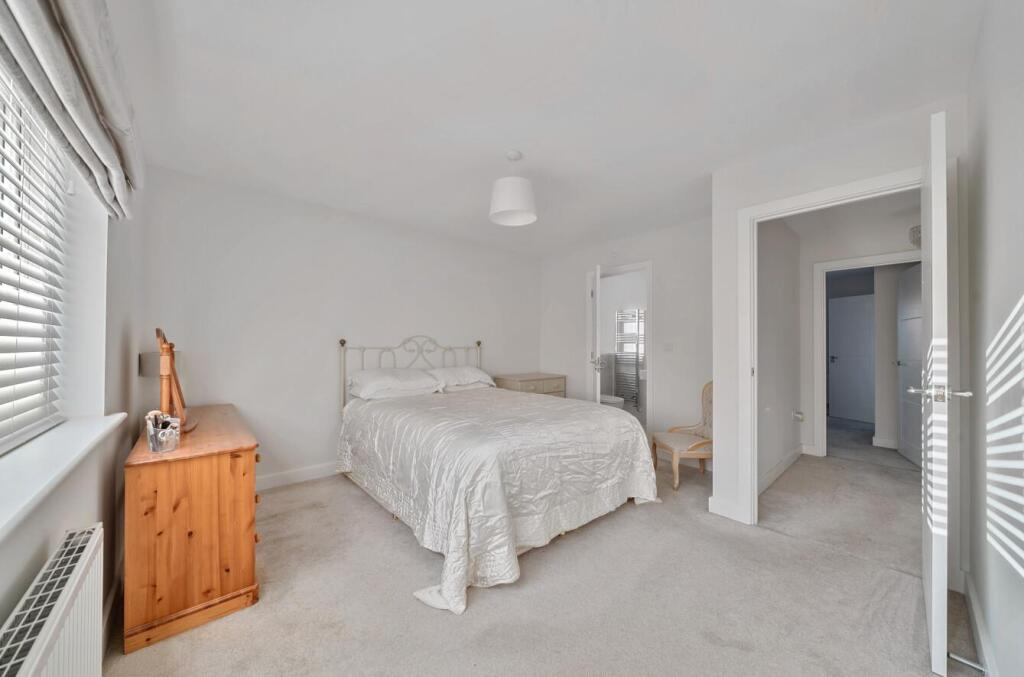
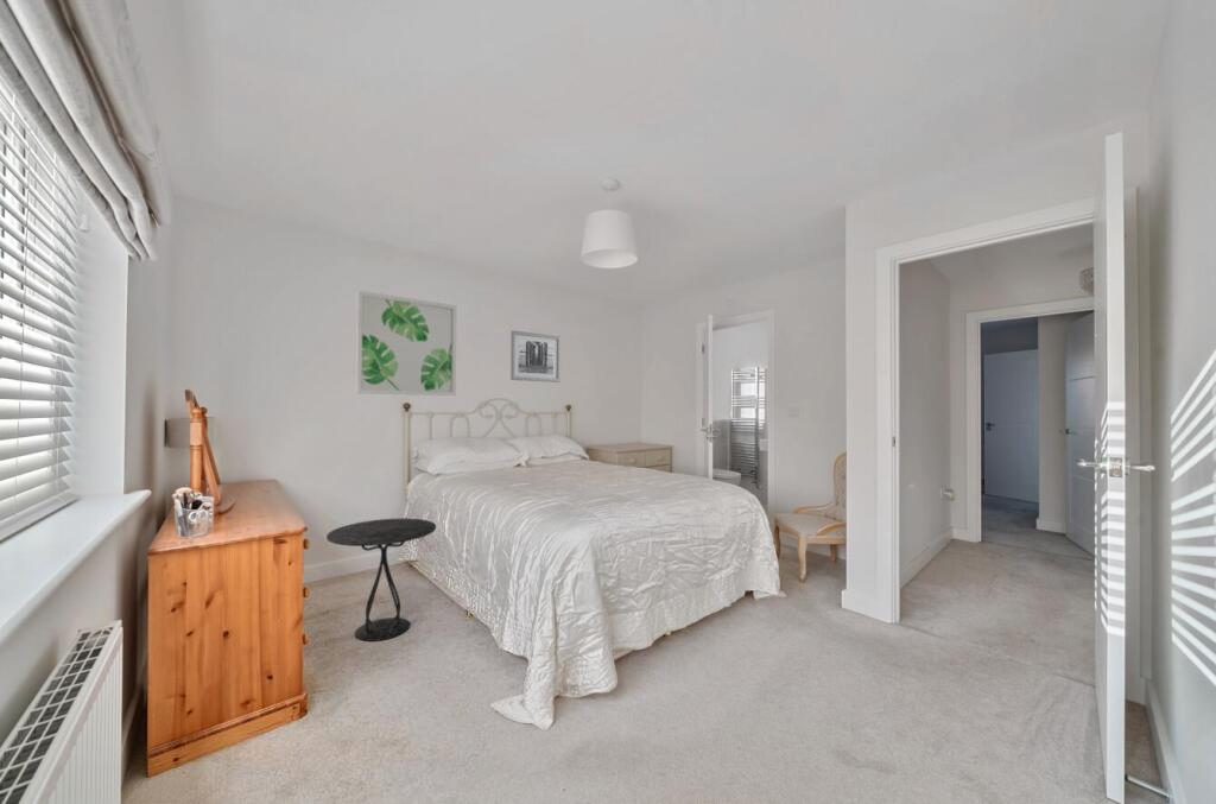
+ side table [325,518,437,642]
+ wall art [355,290,457,397]
+ wall art [509,329,562,384]
